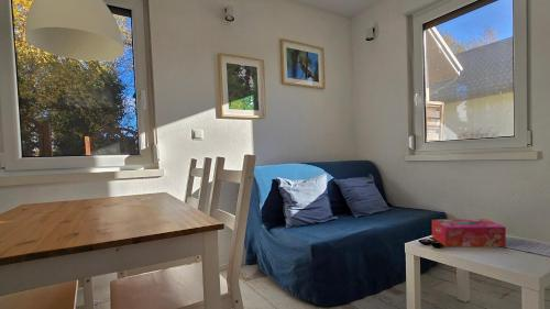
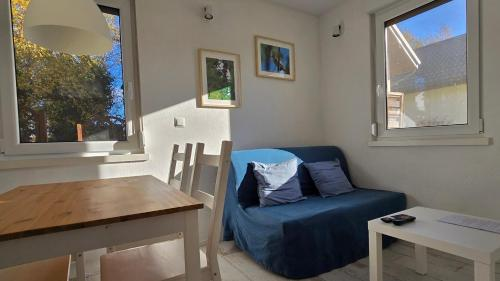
- tissue box [431,218,507,247]
